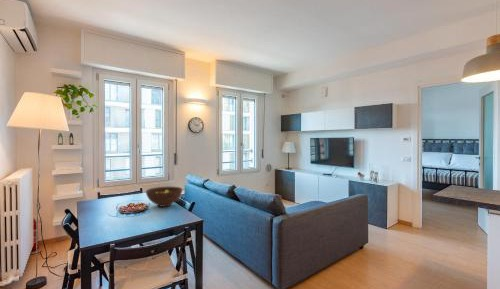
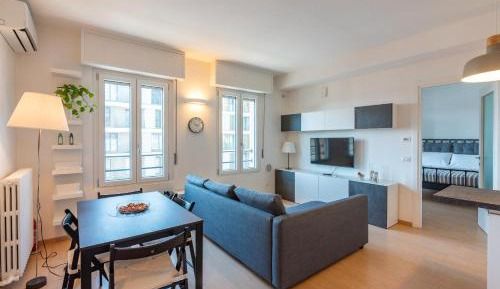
- fruit bowl [145,186,183,208]
